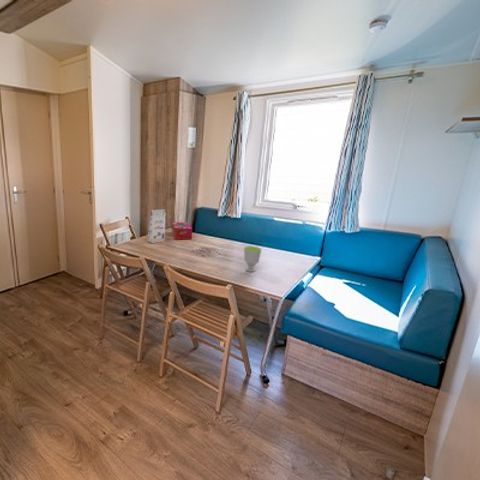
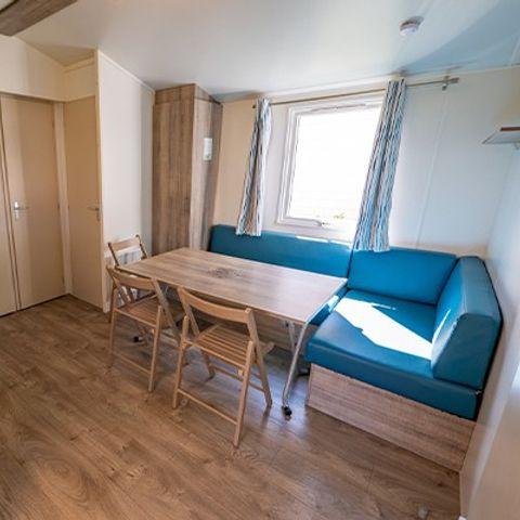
- tissue box [171,221,193,240]
- gift box [147,208,167,244]
- cup [243,245,262,273]
